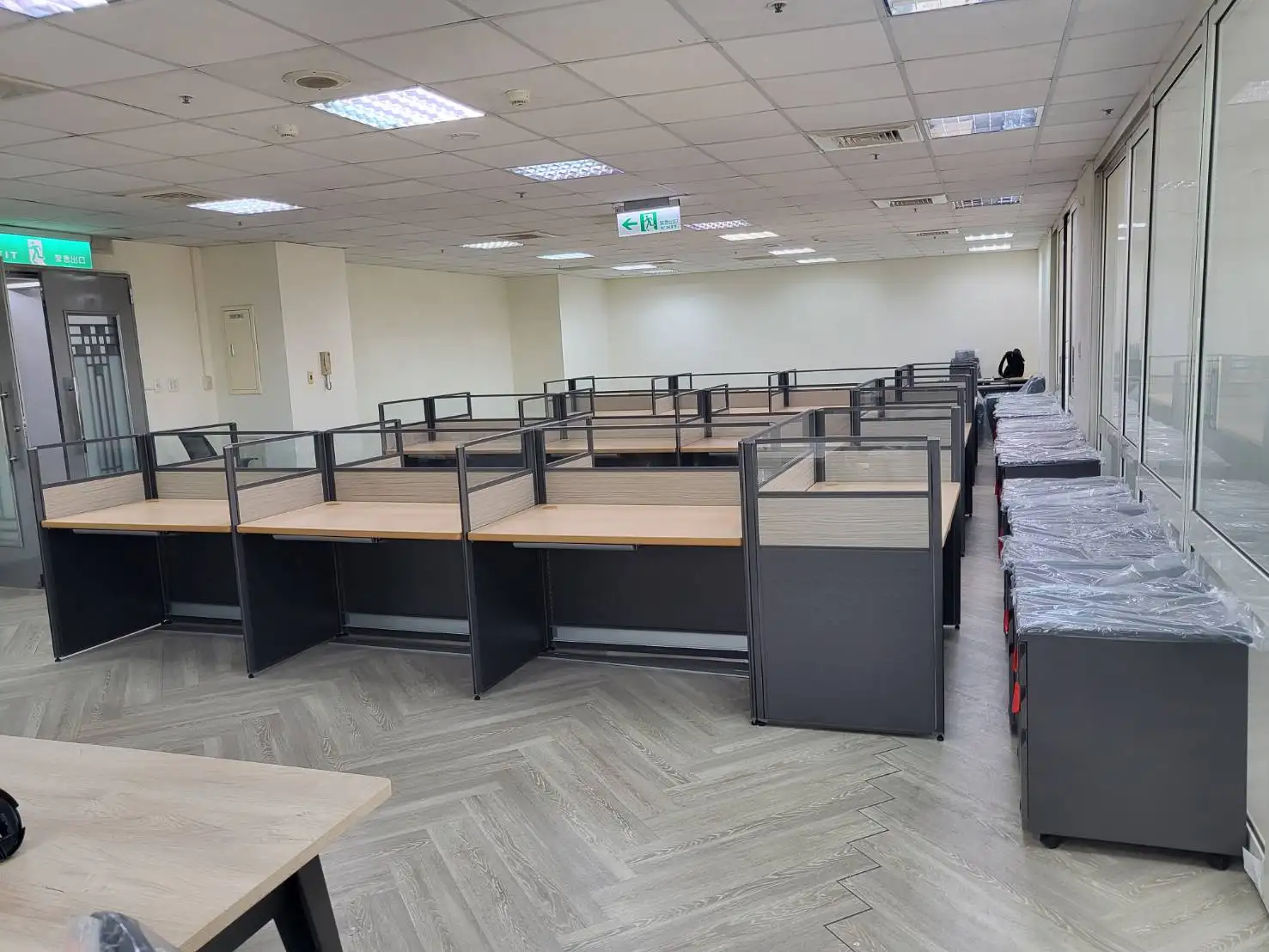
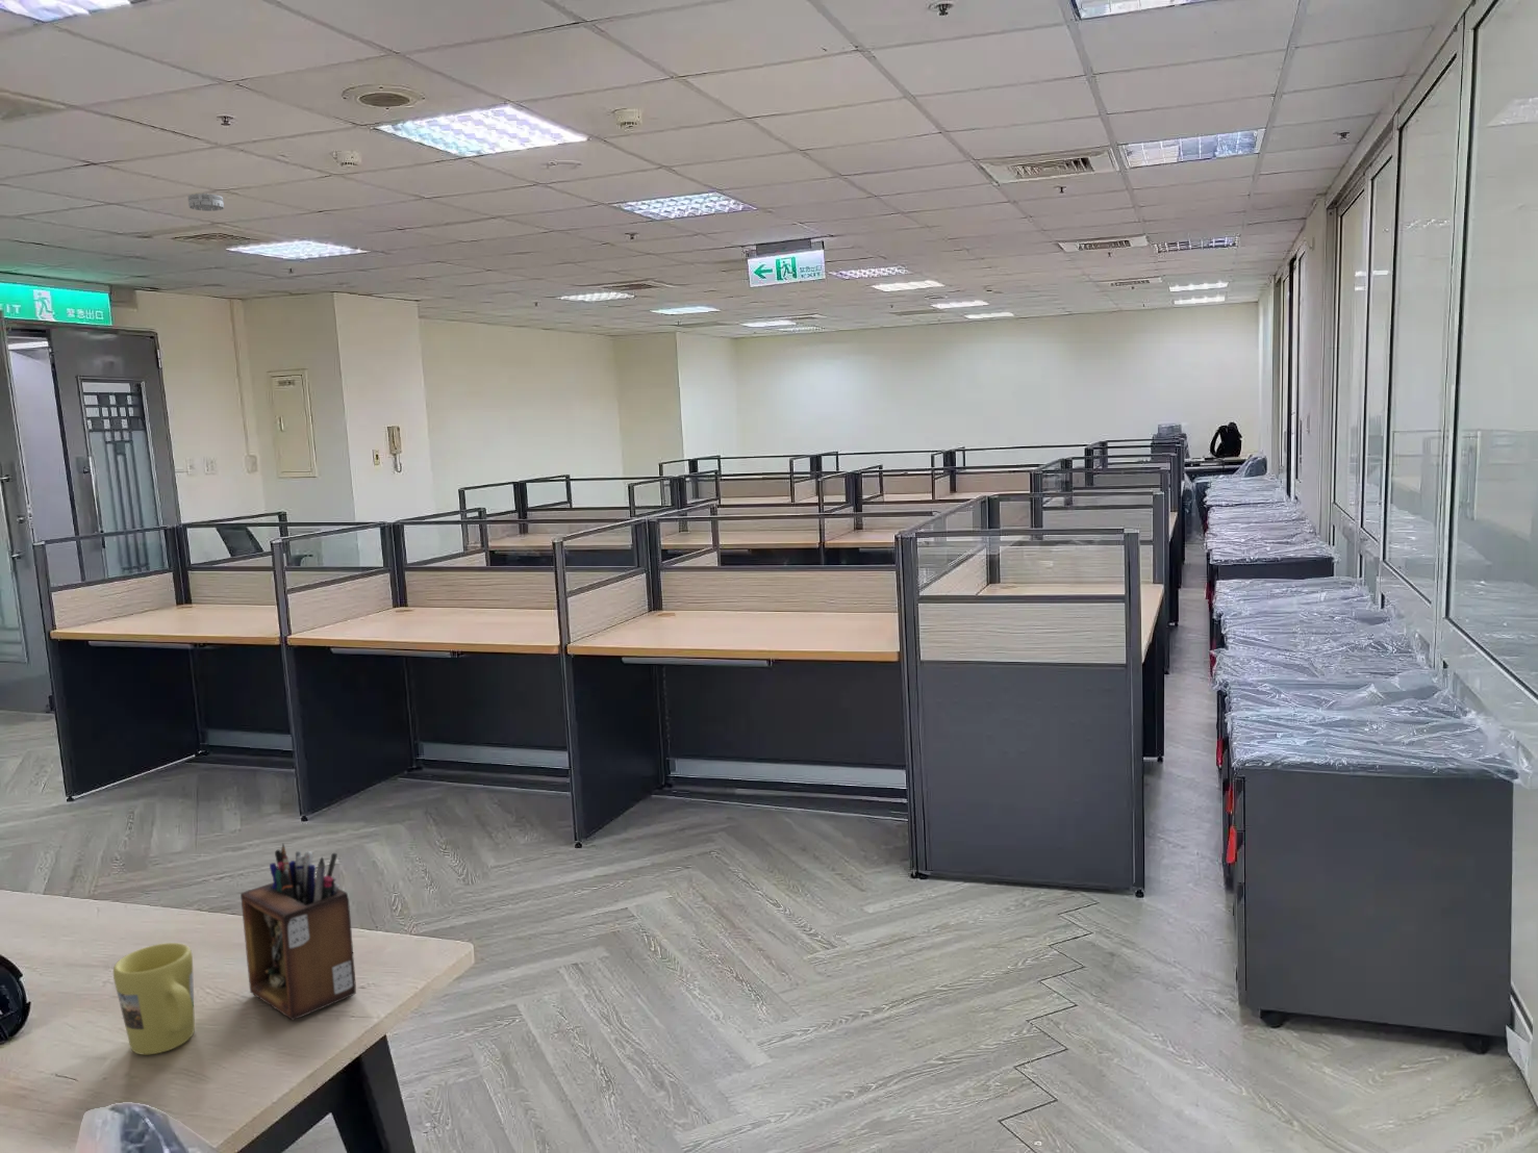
+ desk organizer [240,843,358,1021]
+ smoke detector [187,193,225,212]
+ mug [113,942,196,1055]
